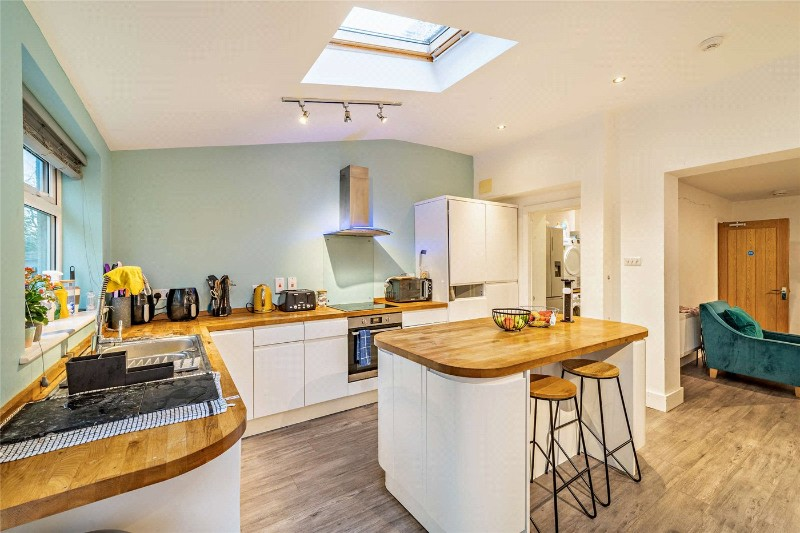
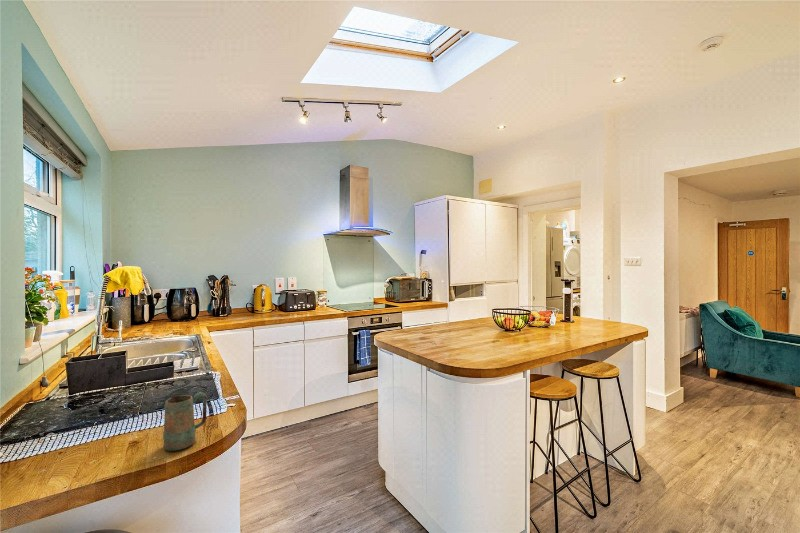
+ mug [162,391,208,452]
